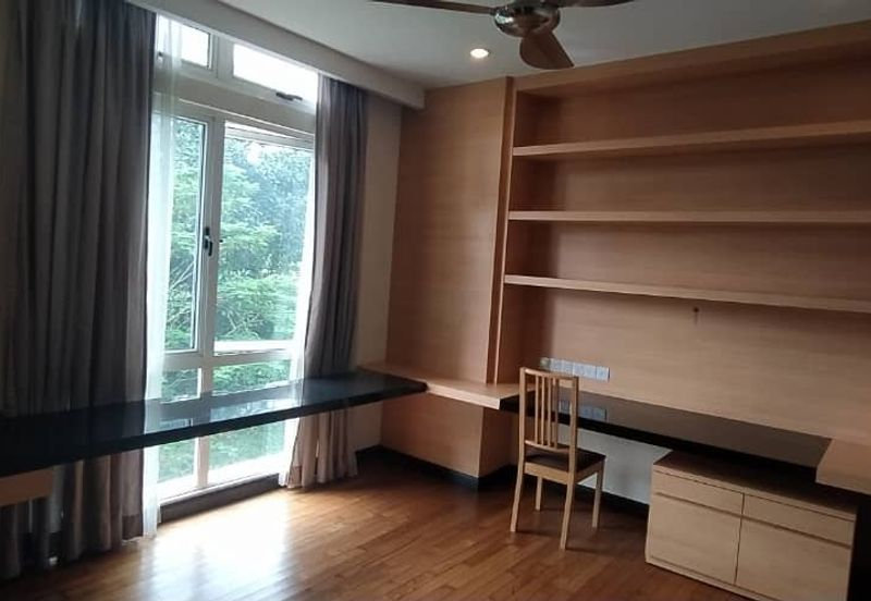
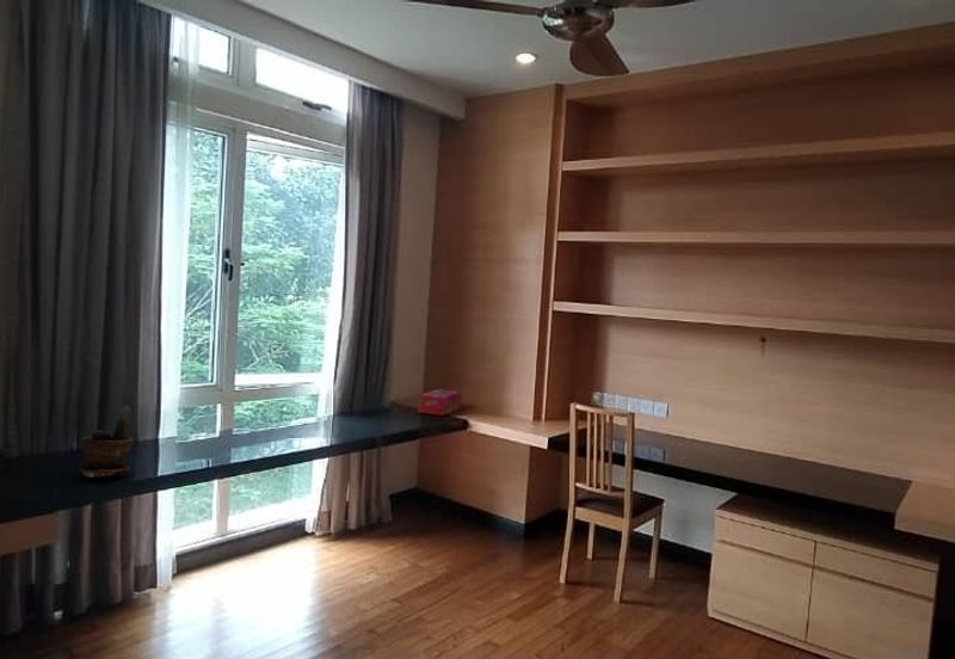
+ tissue box [418,388,462,417]
+ potted plant [79,405,134,479]
